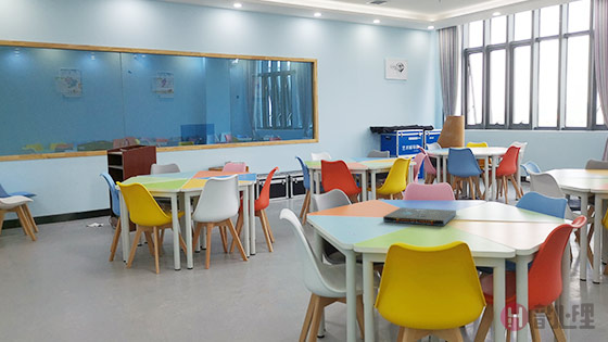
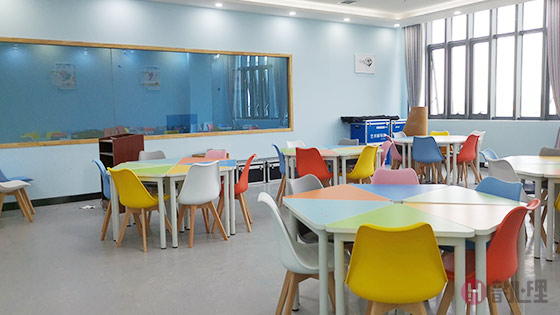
- board game [382,206,457,227]
